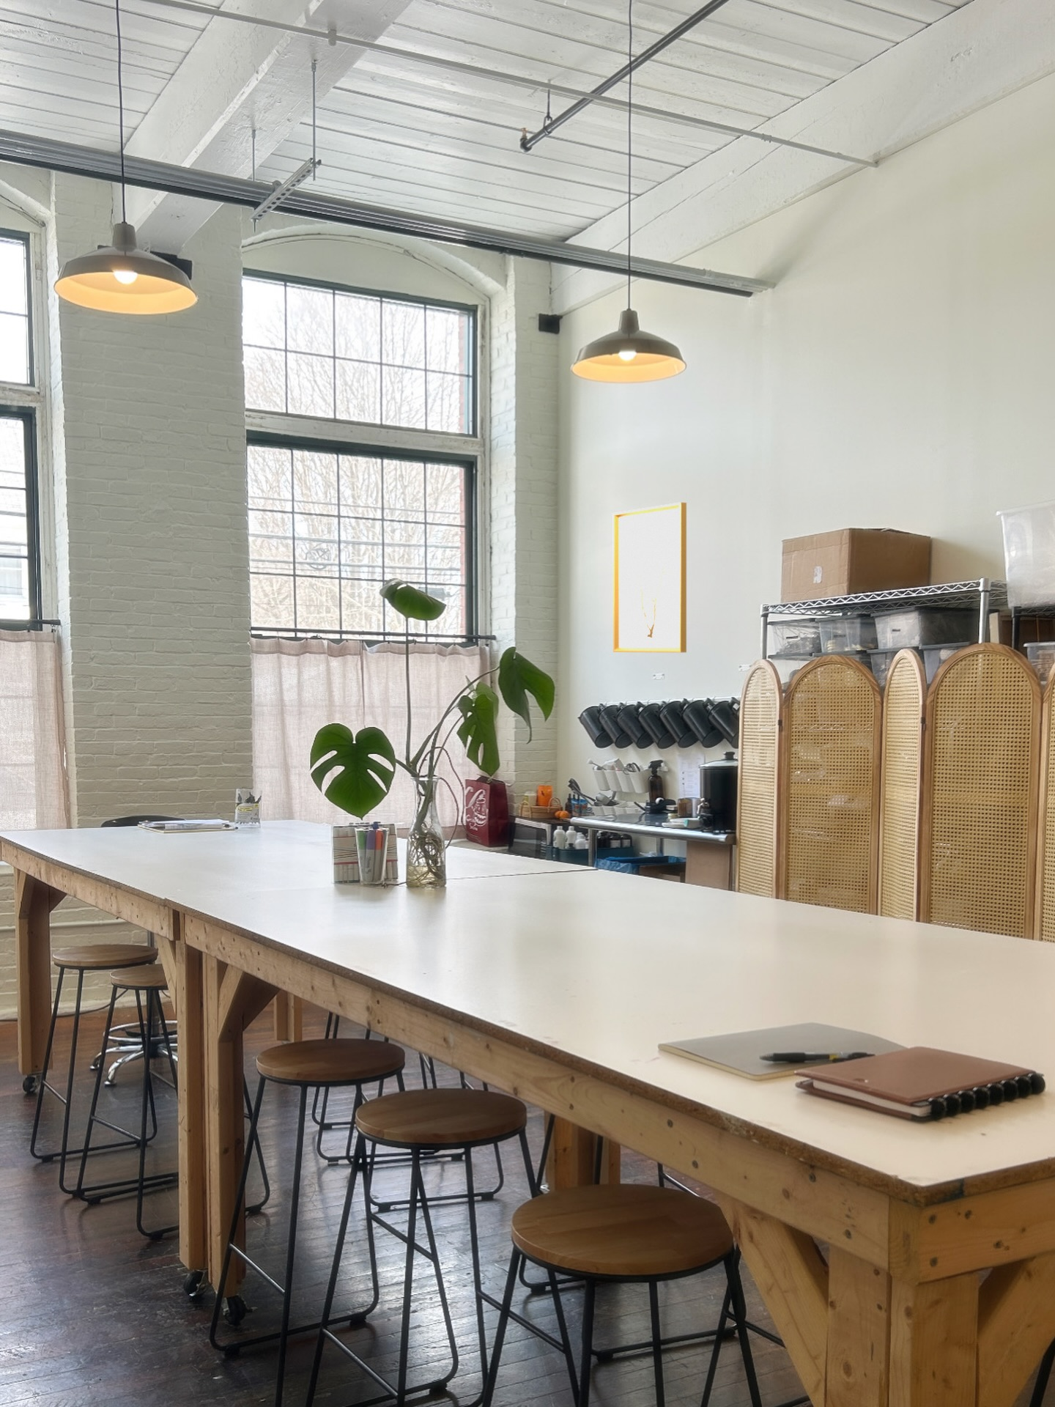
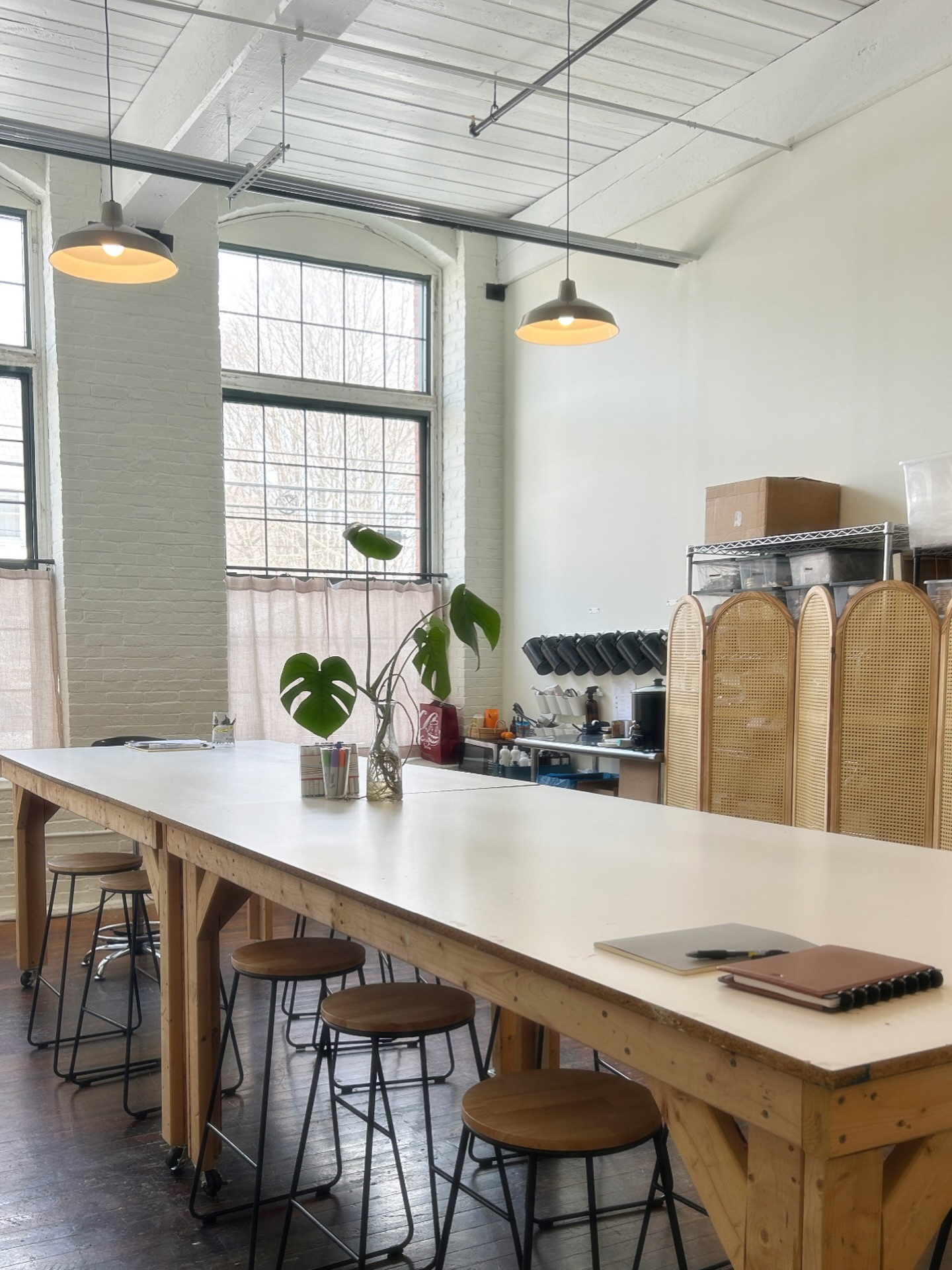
- wall art [613,501,687,653]
